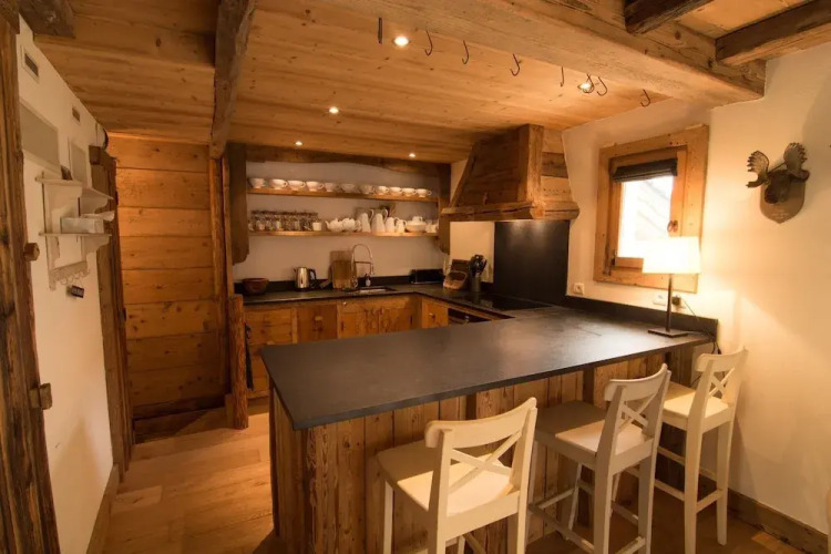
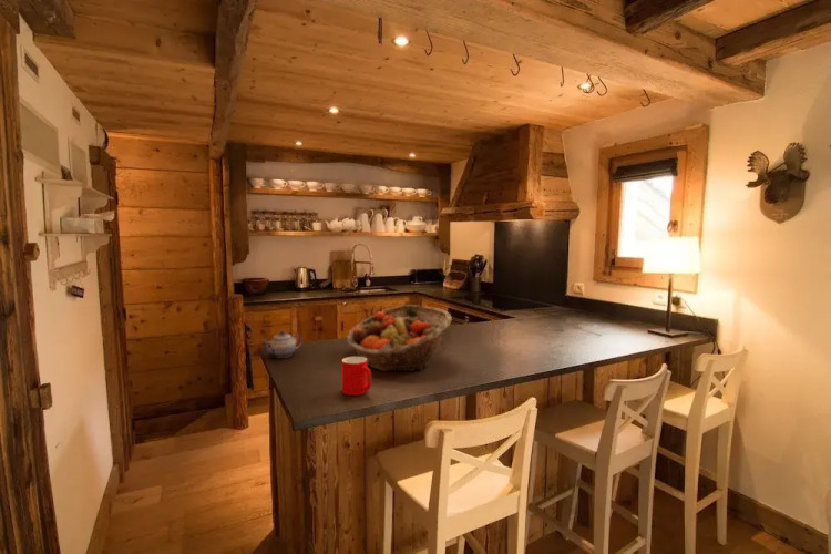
+ teapot [260,330,304,359]
+ cup [341,356,373,397]
+ fruit basket [346,304,453,372]
